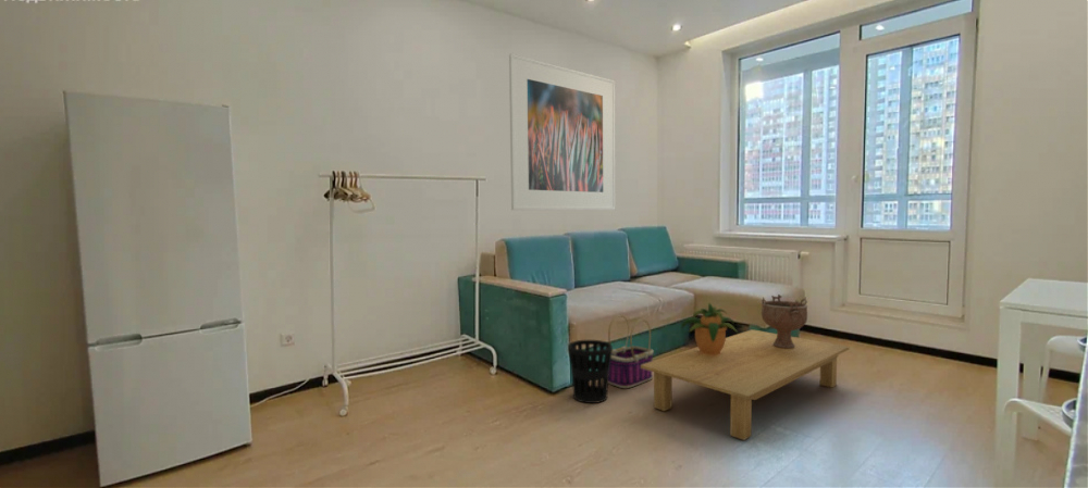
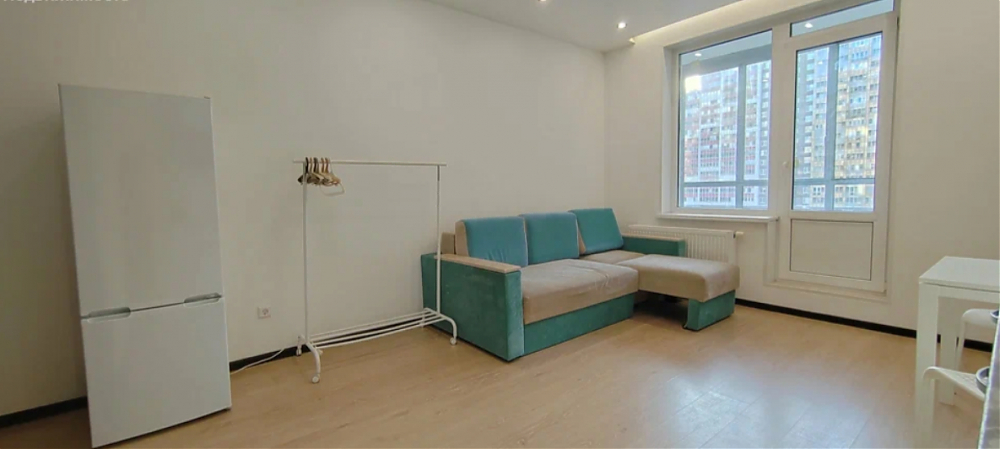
- wastebasket [567,339,614,404]
- coffee table [641,328,850,441]
- decorative bowl [761,293,809,348]
- potted plant [680,302,739,355]
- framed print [508,52,617,211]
- basket [607,314,655,389]
